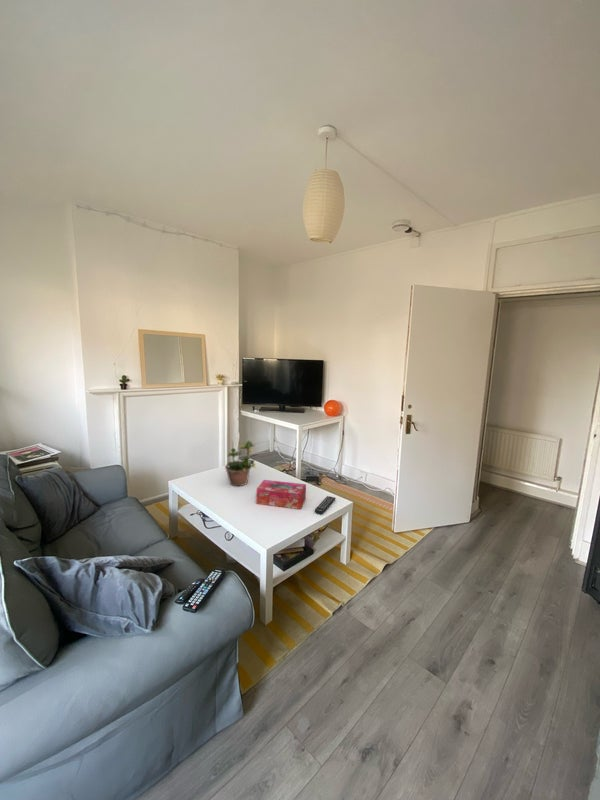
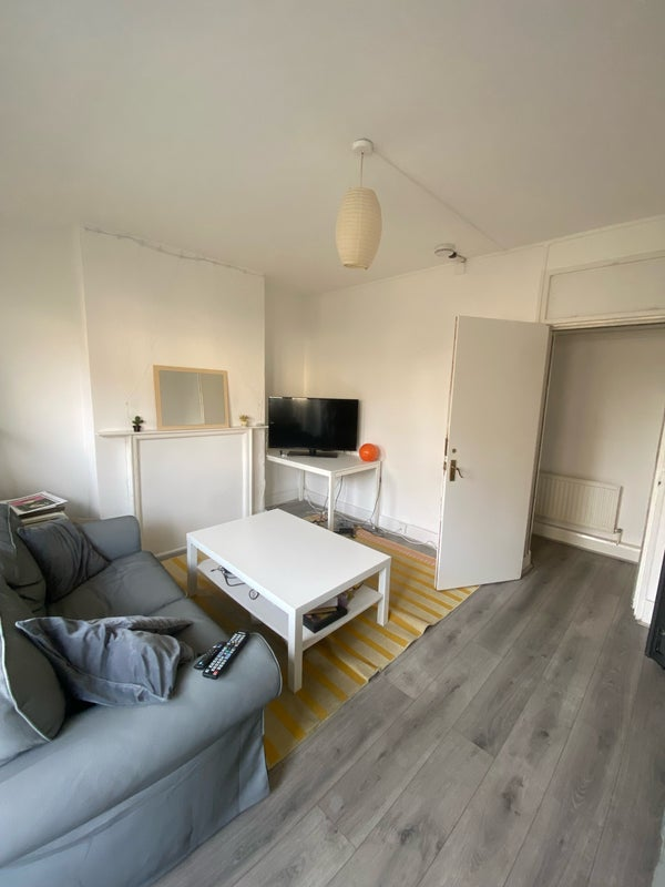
- potted plant [224,436,257,487]
- tissue box [255,479,307,510]
- remote control [314,495,337,515]
